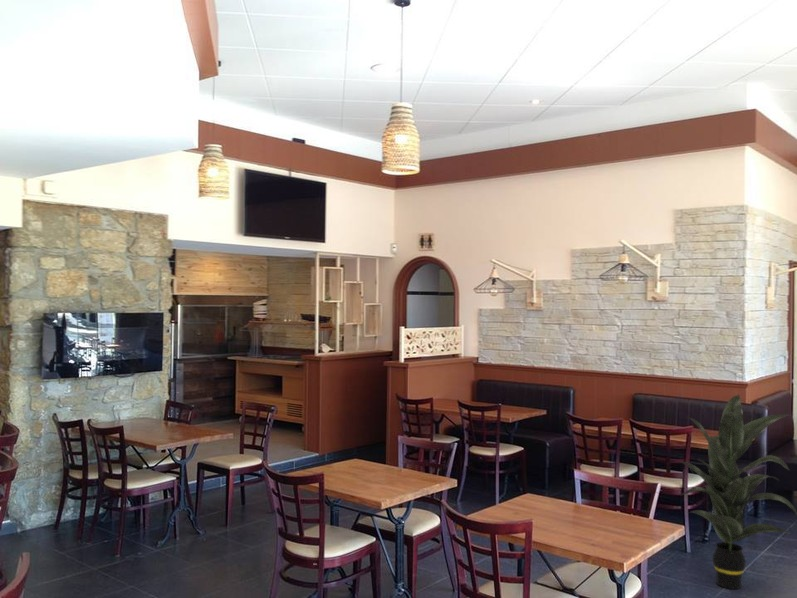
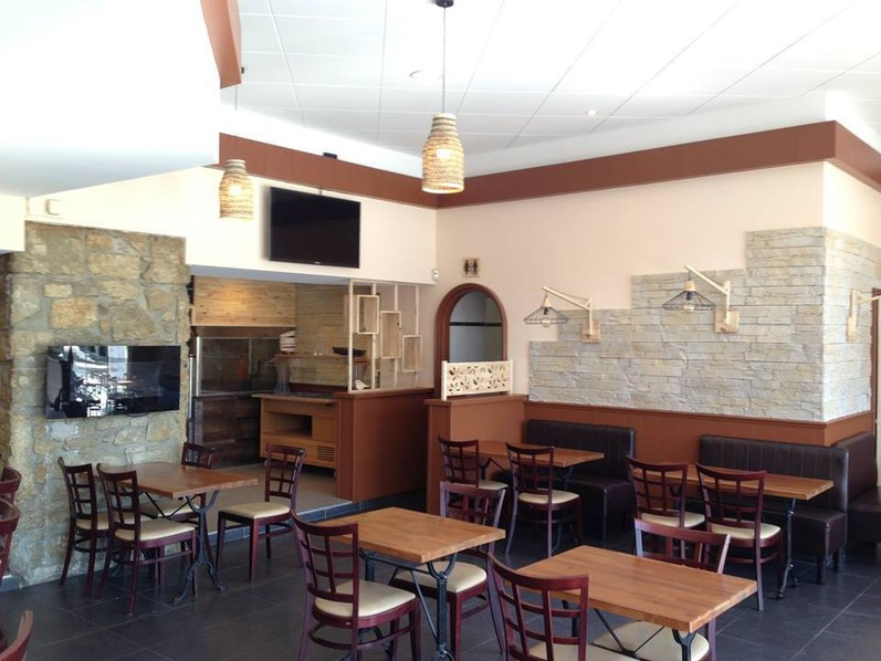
- indoor plant [678,394,797,590]
